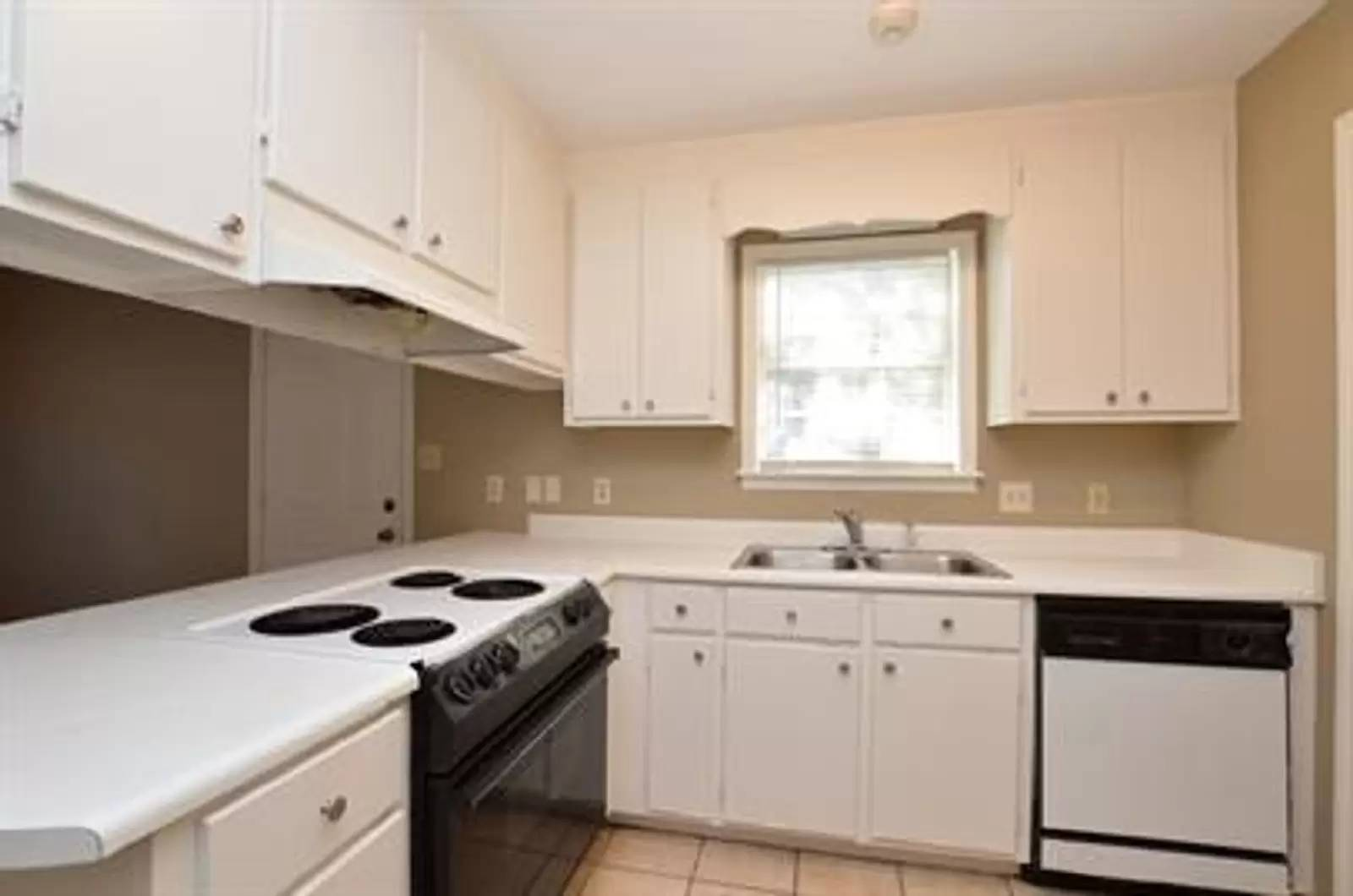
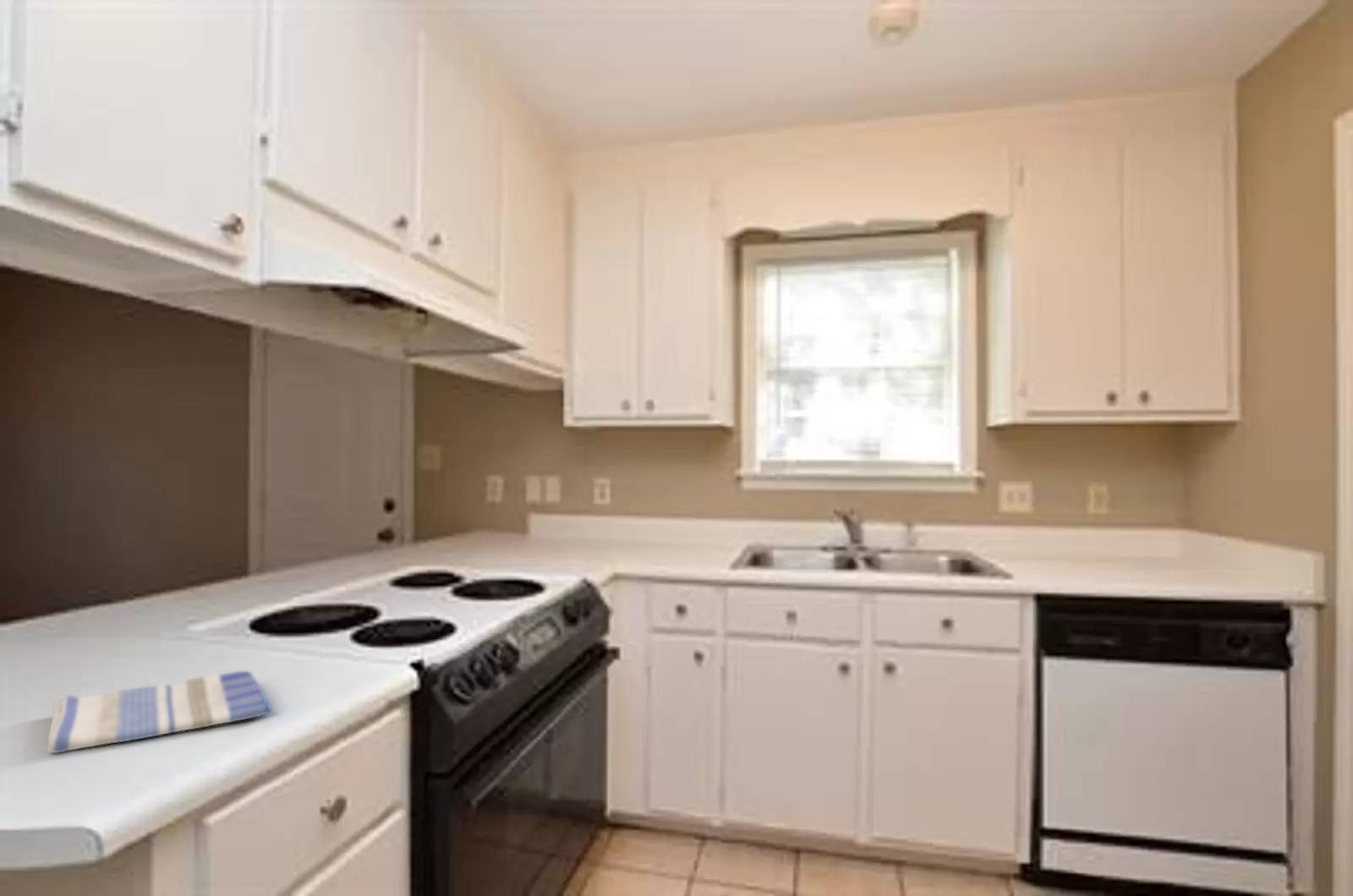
+ dish towel [47,670,272,754]
